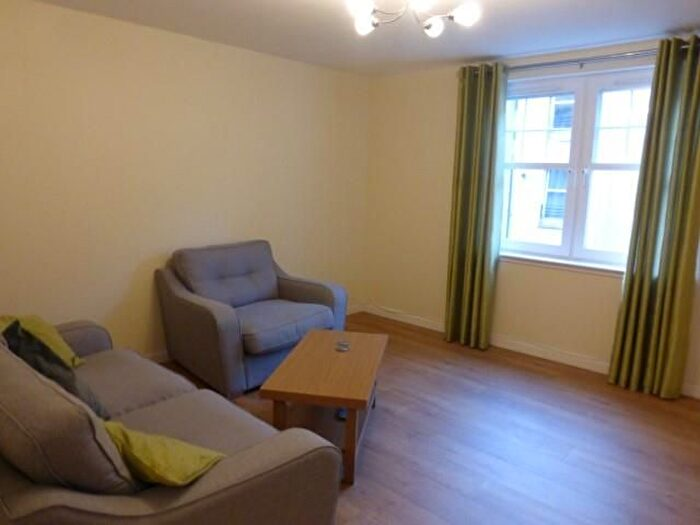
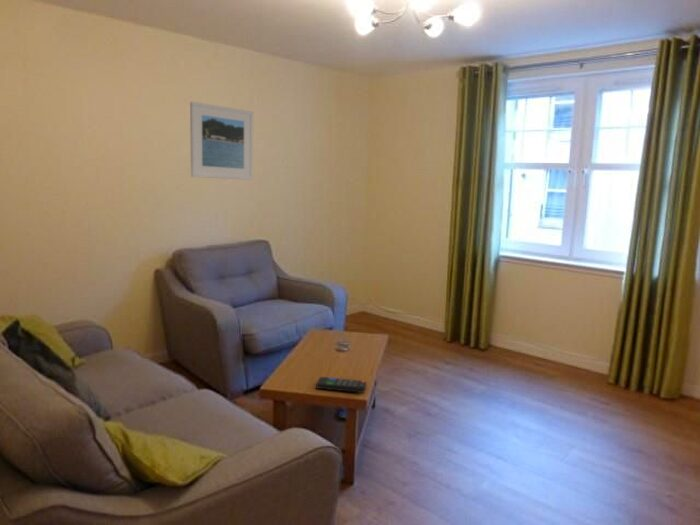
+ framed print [189,101,254,181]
+ remote control [315,376,368,394]
